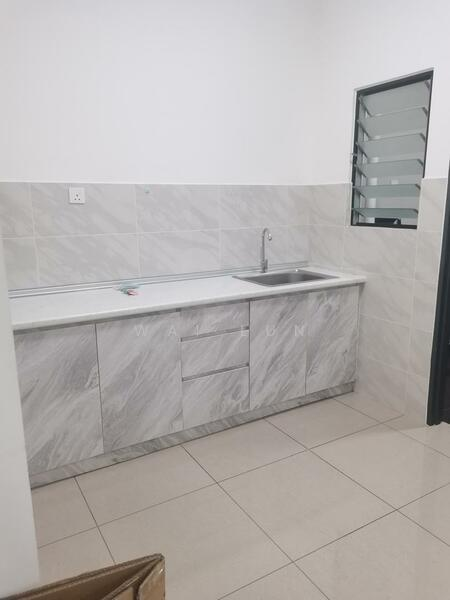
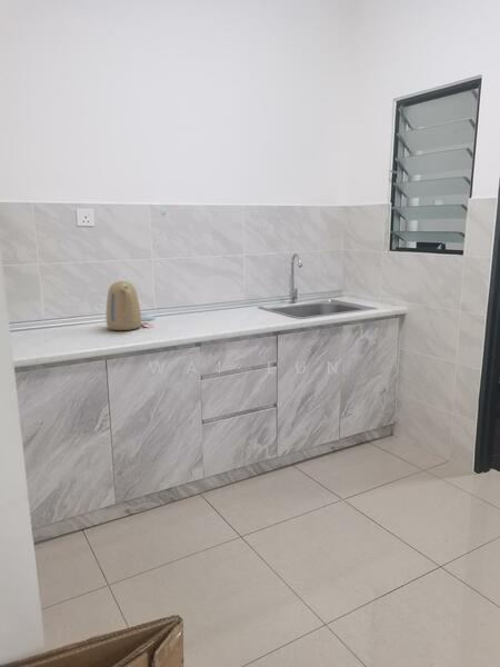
+ kettle [104,280,142,331]
